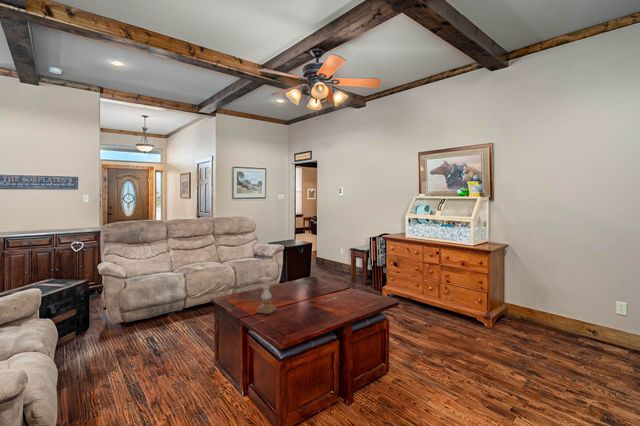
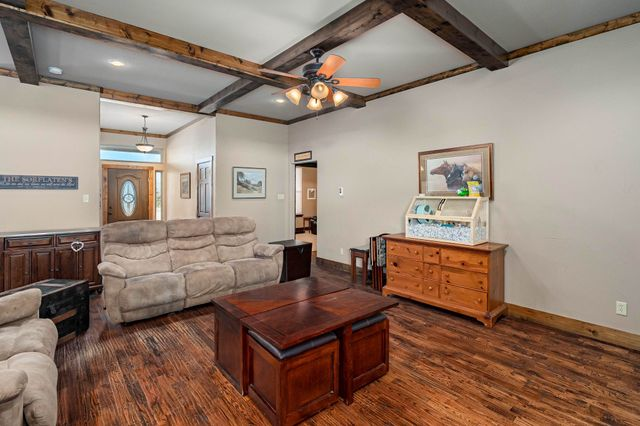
- candle holder [255,276,277,315]
